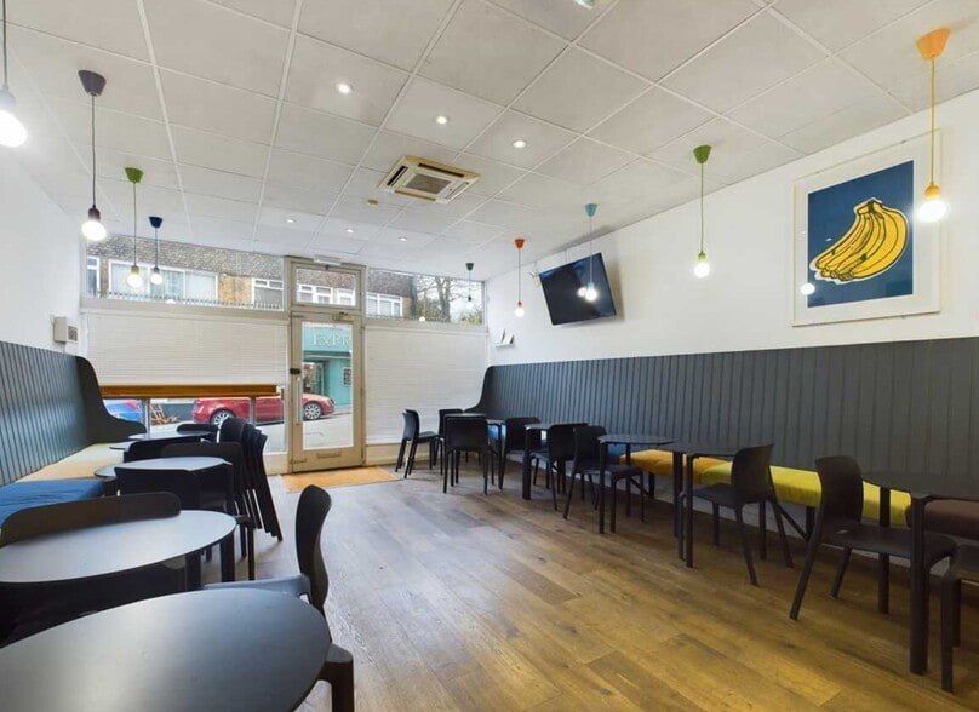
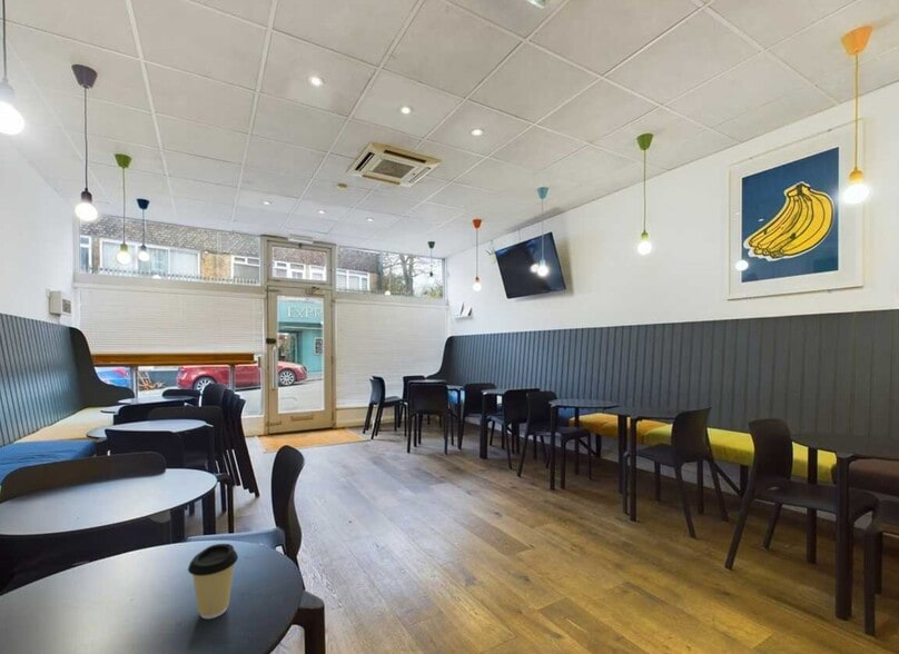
+ coffee cup [187,543,239,620]
